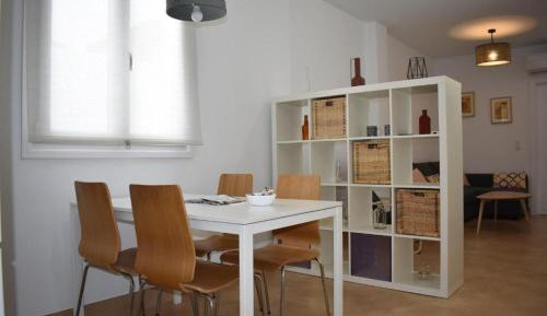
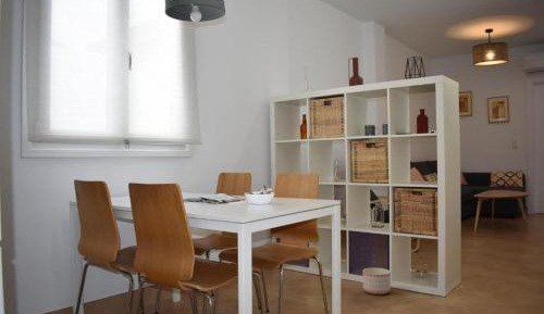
+ planter [362,267,392,296]
